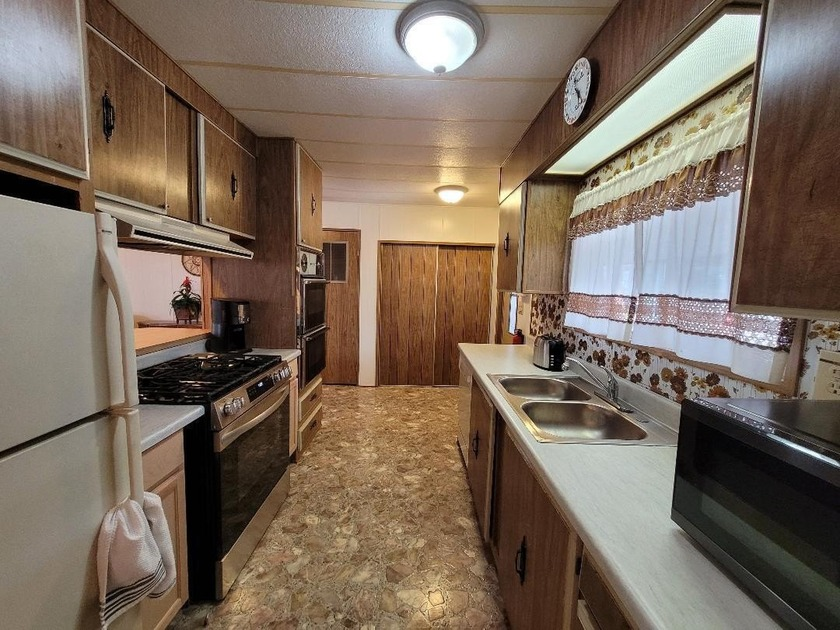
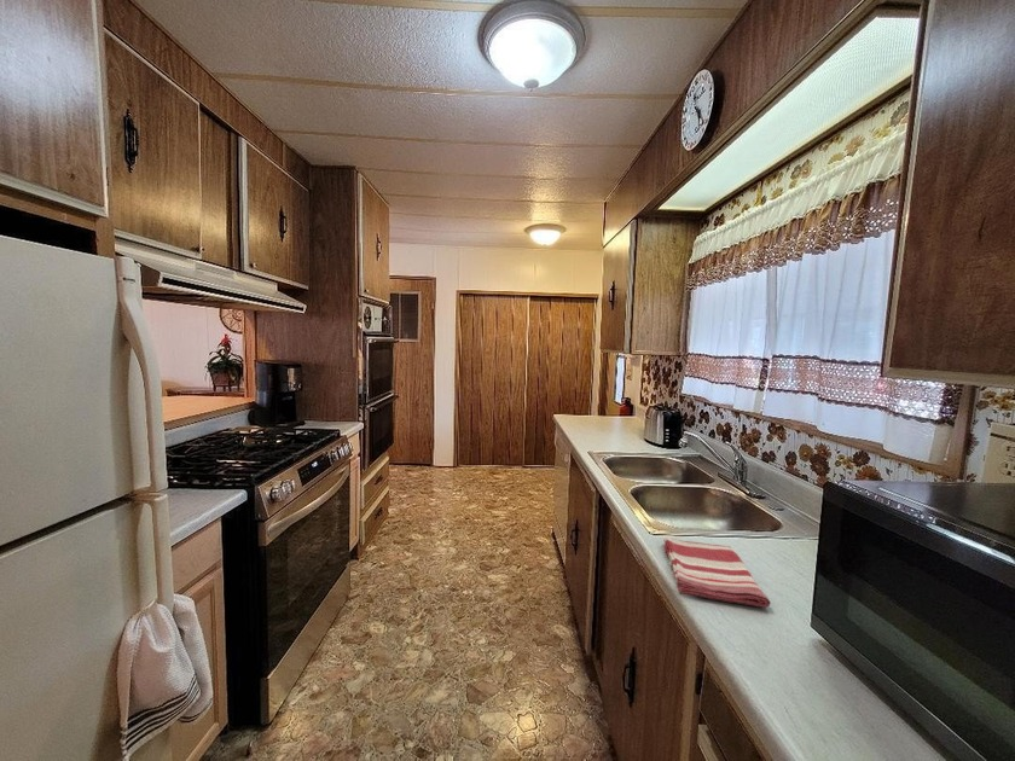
+ dish towel [662,536,772,609]
